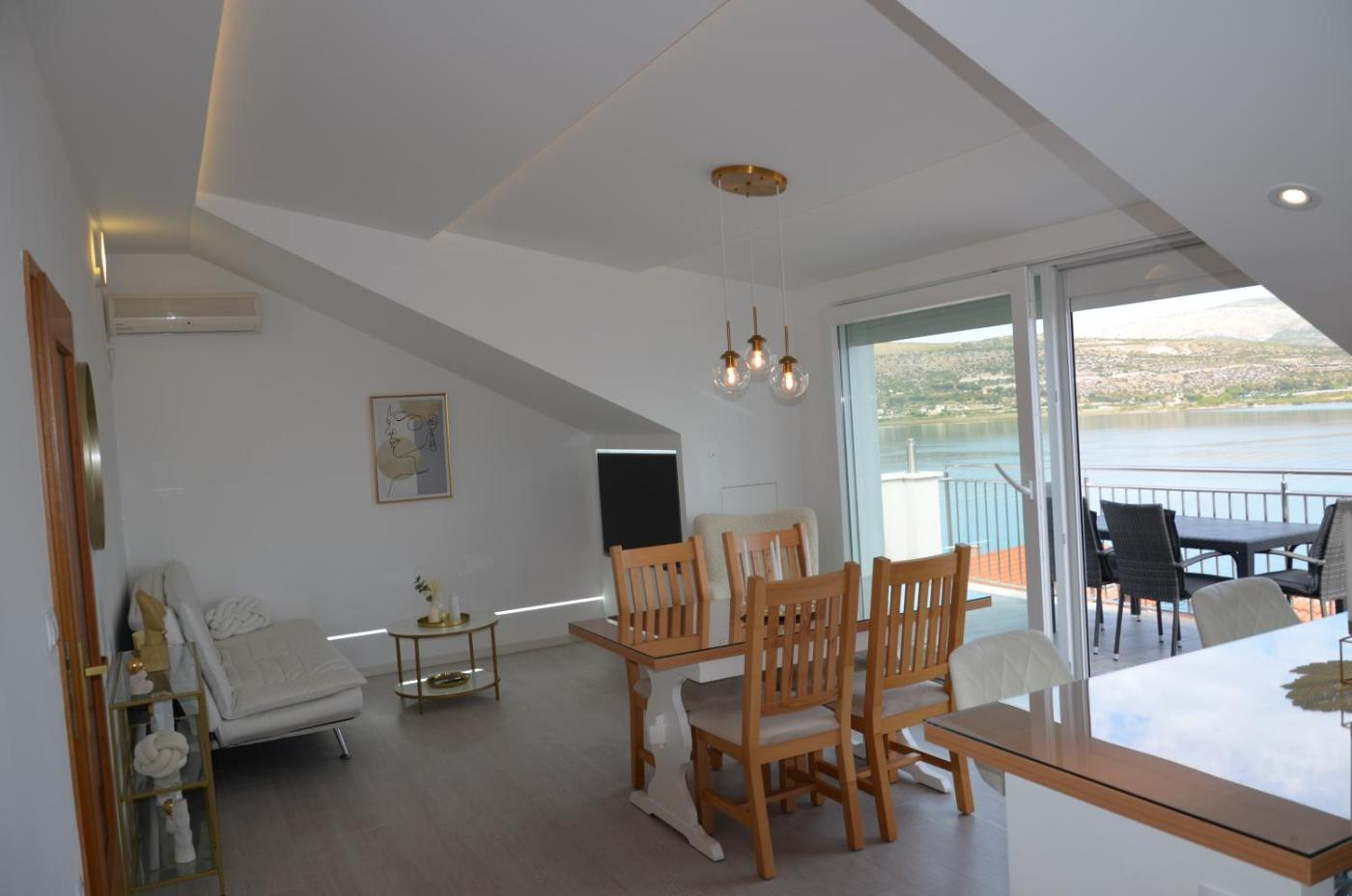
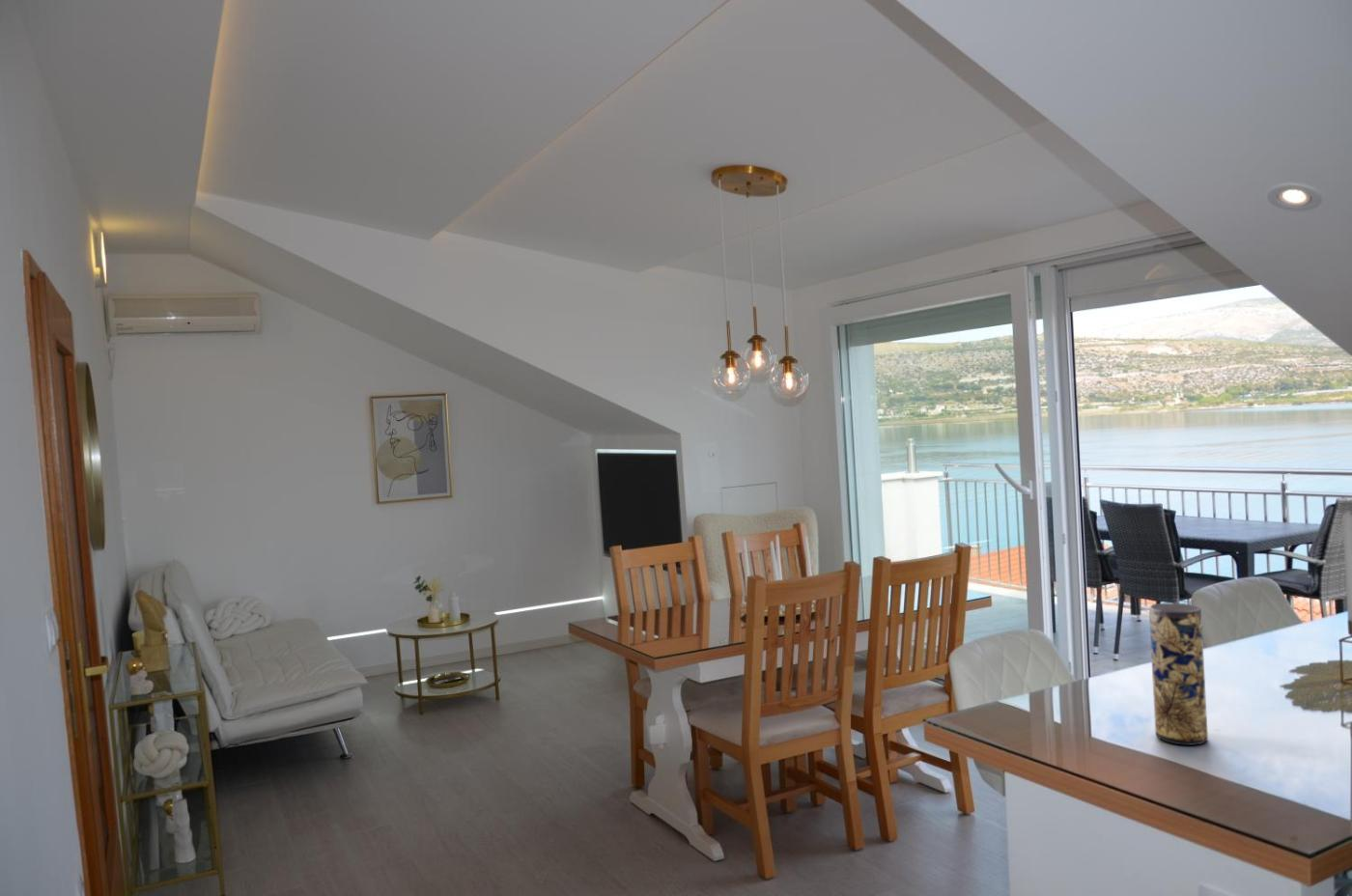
+ vase [1148,602,1209,746]
